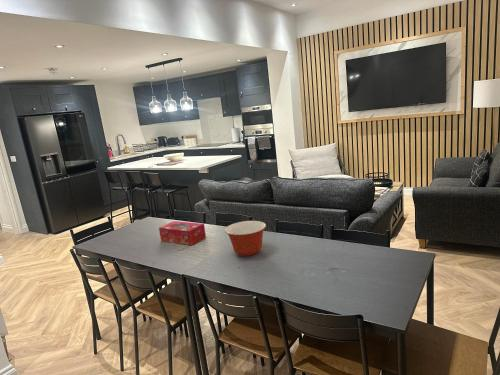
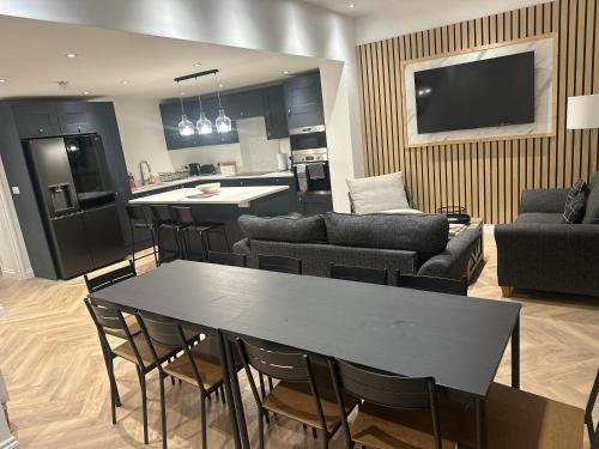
- mixing bowl [224,220,267,257]
- tissue box [158,220,207,246]
